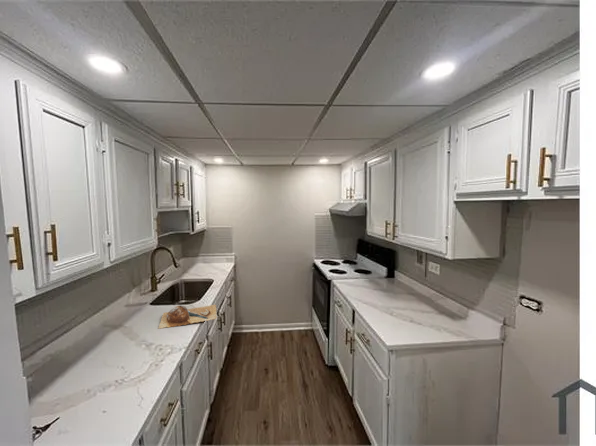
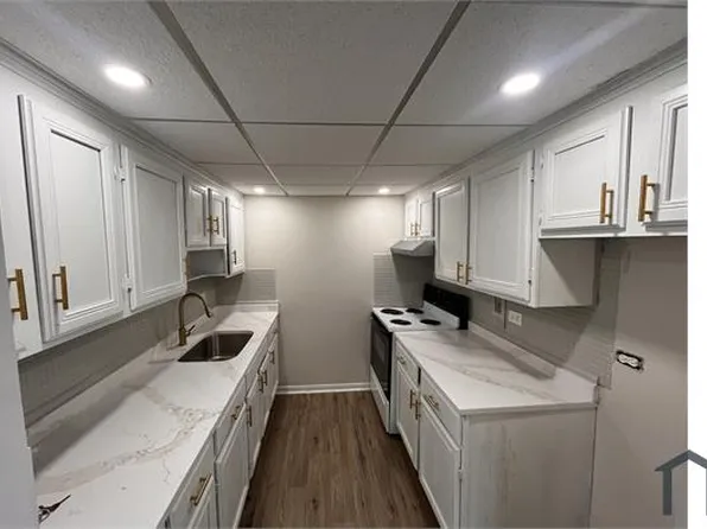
- chopping board [157,304,218,330]
